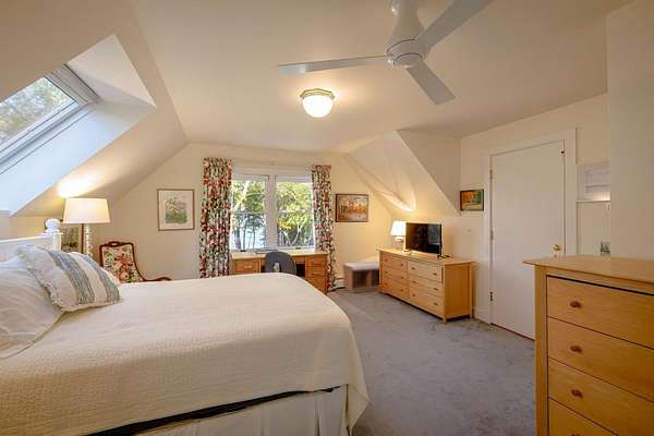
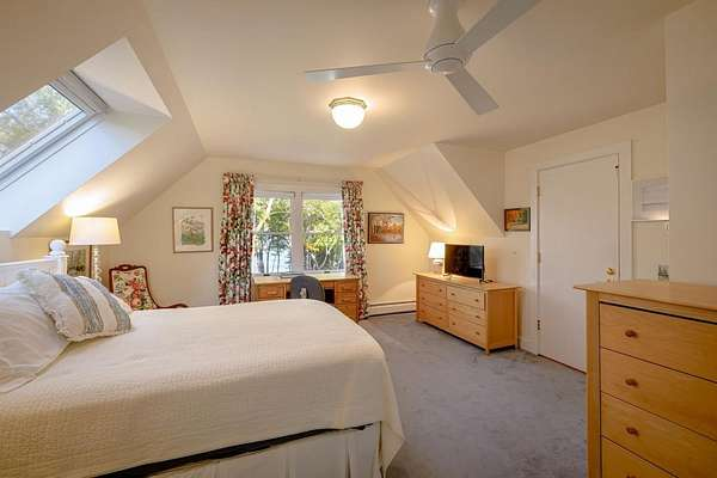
- bench [341,261,380,293]
